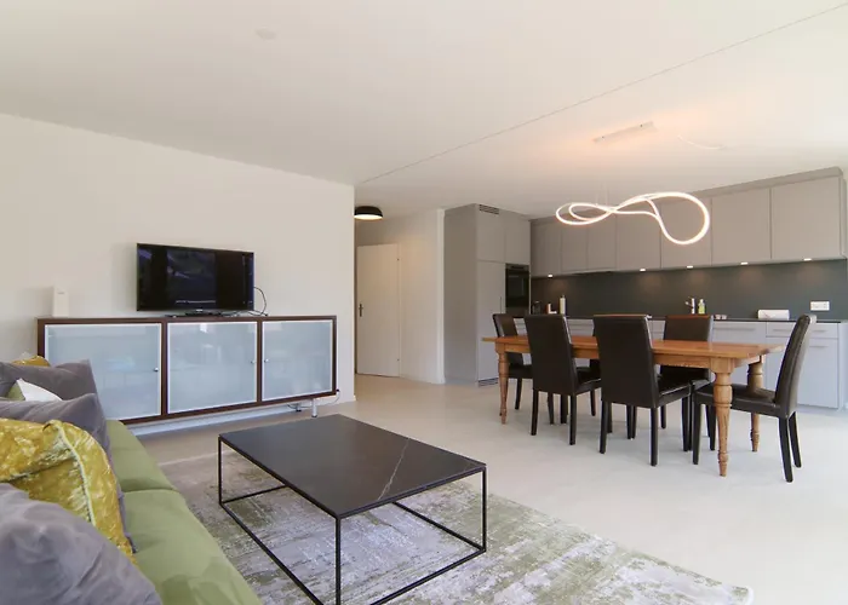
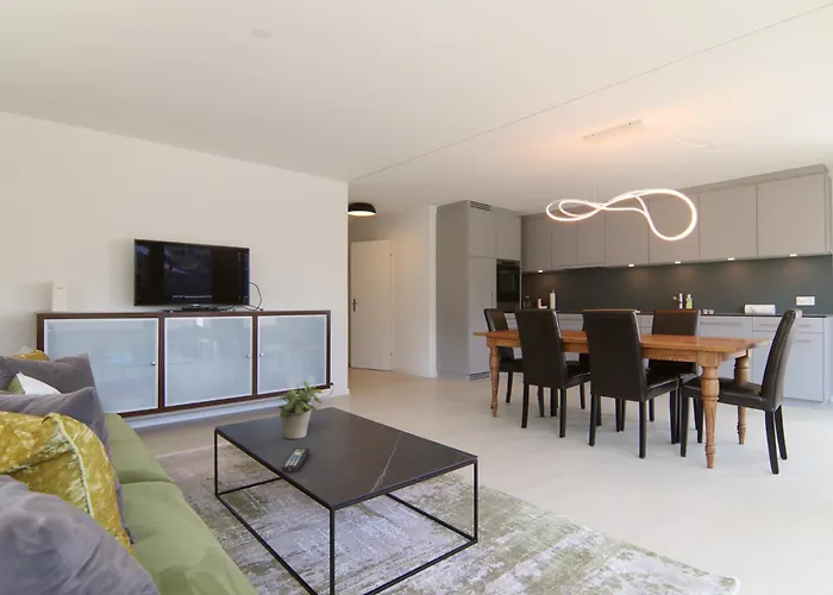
+ remote control [280,446,312,472]
+ potted plant [277,381,324,440]
